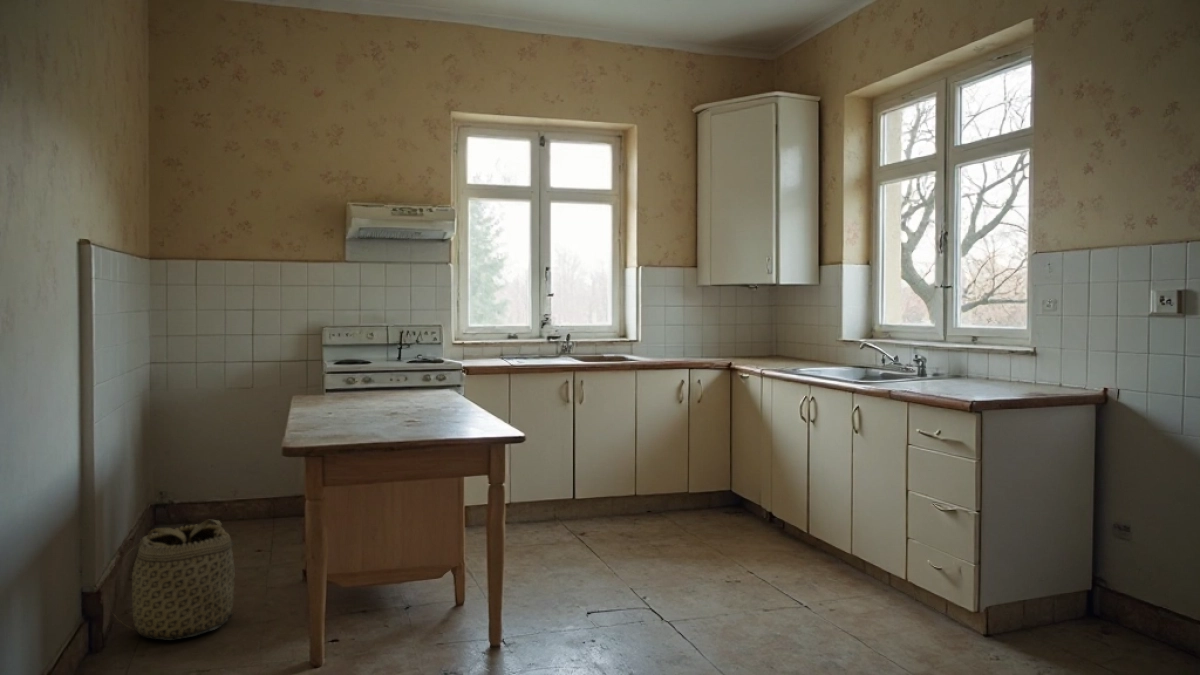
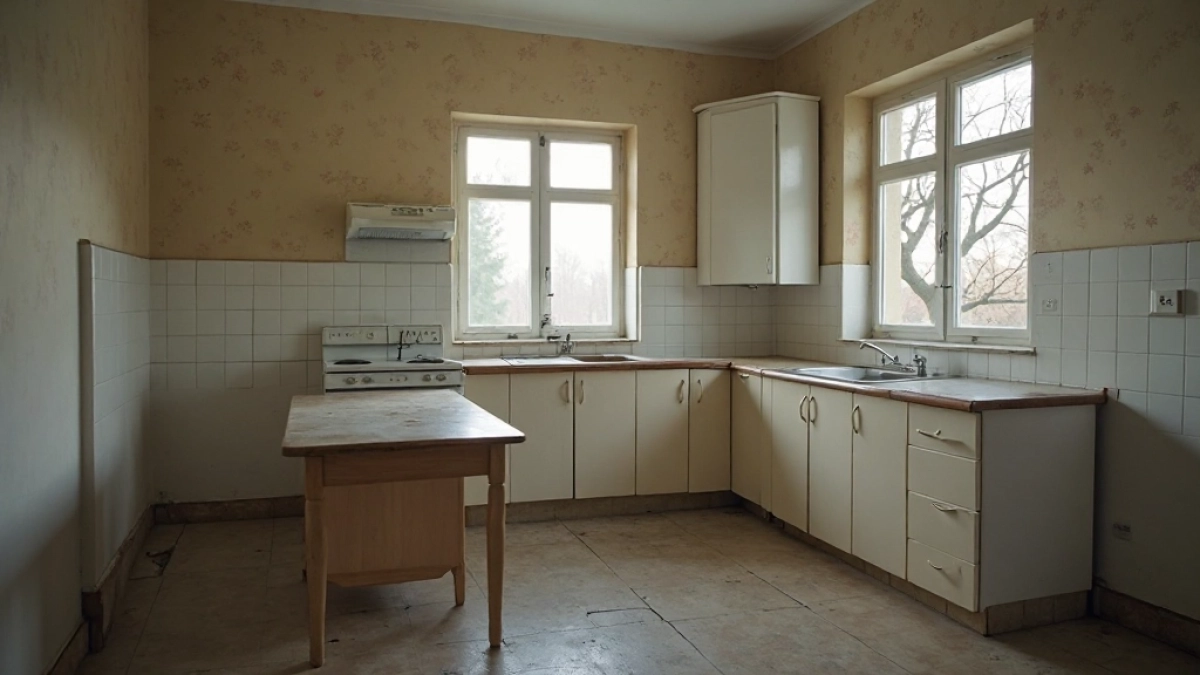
- basket [107,519,248,641]
